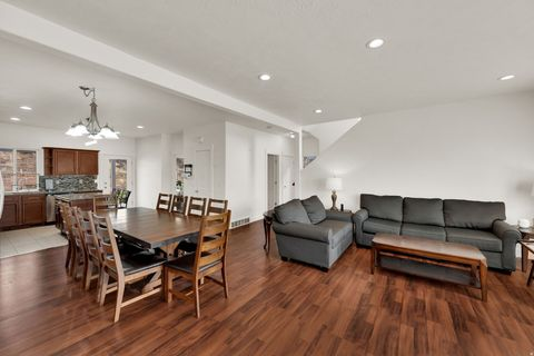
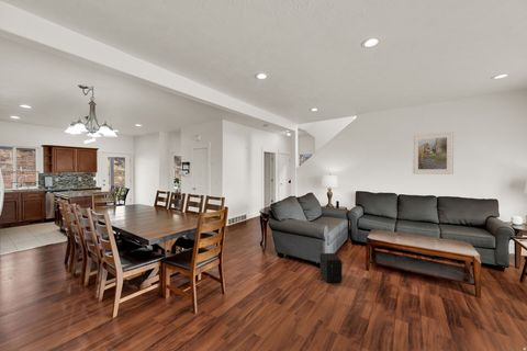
+ air purifier [318,252,343,283]
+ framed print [412,131,455,176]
